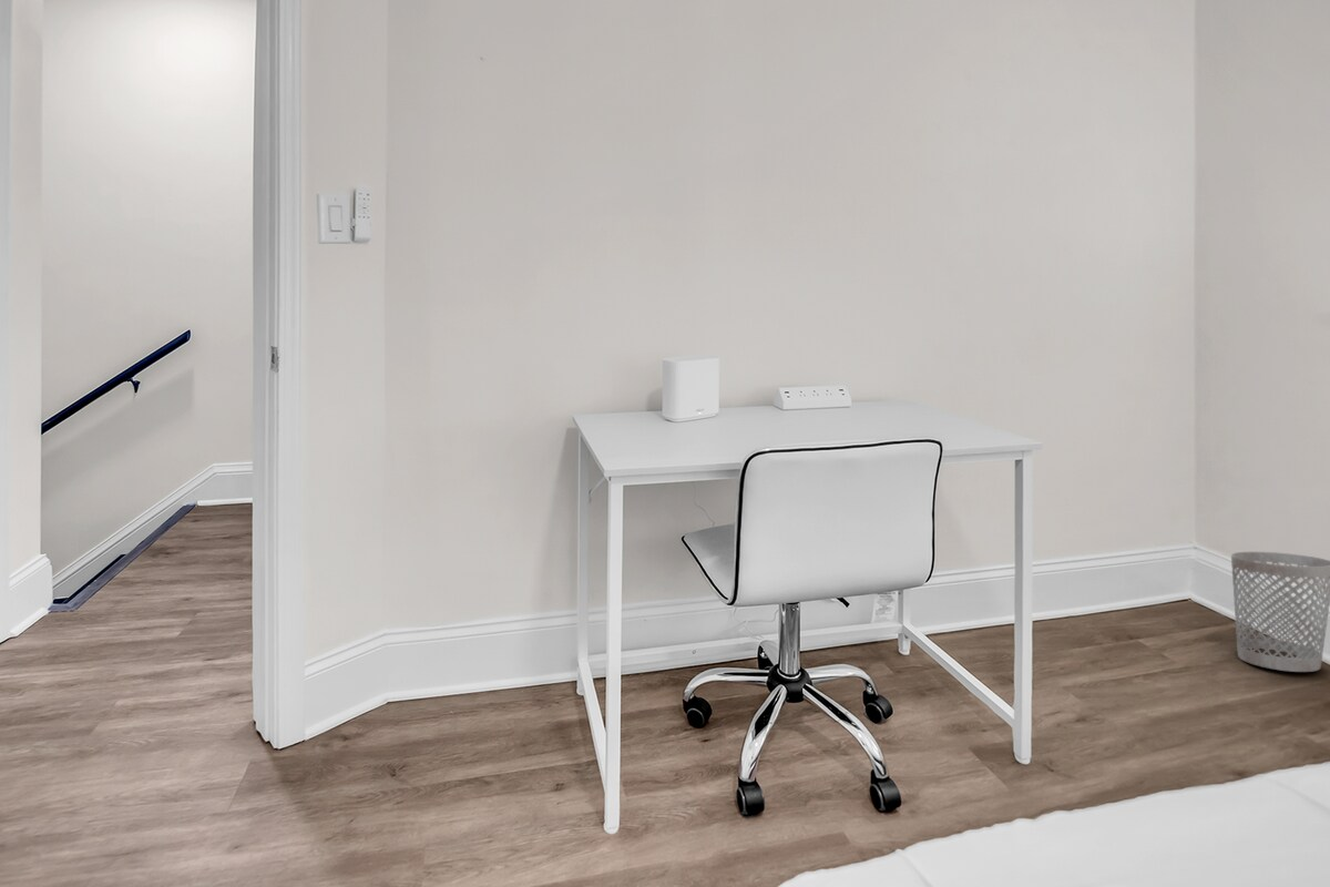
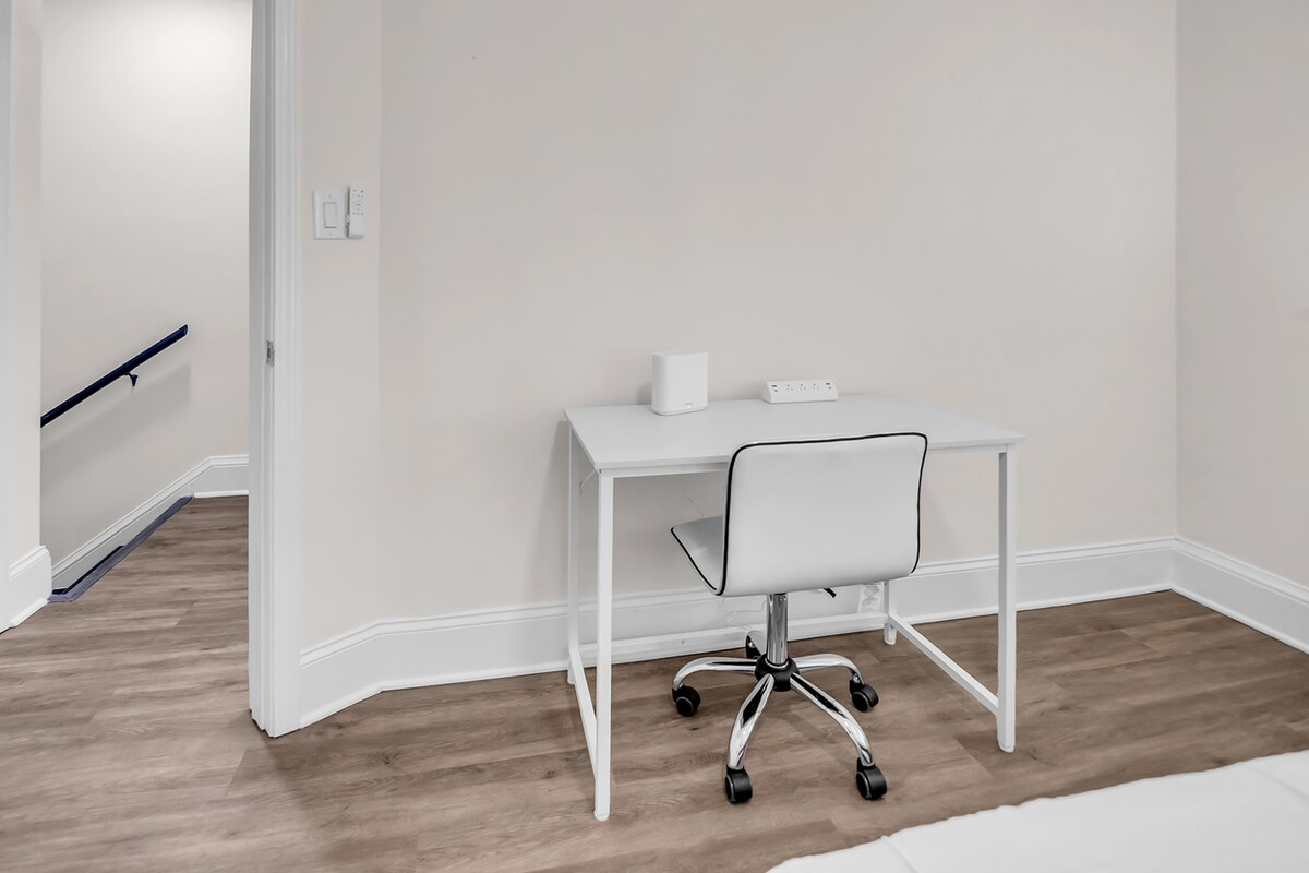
- wastebasket [1230,551,1330,673]
